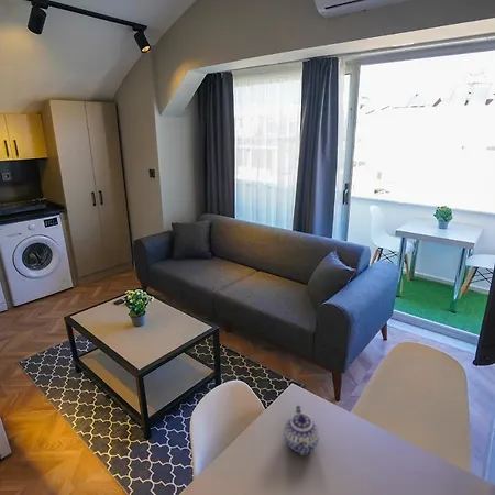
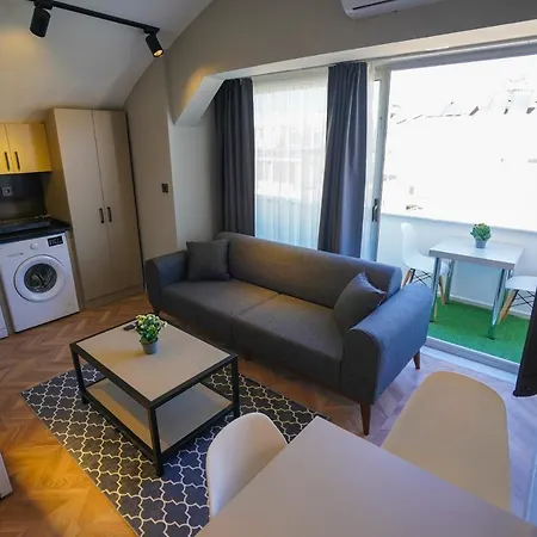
- teapot [283,404,320,457]
